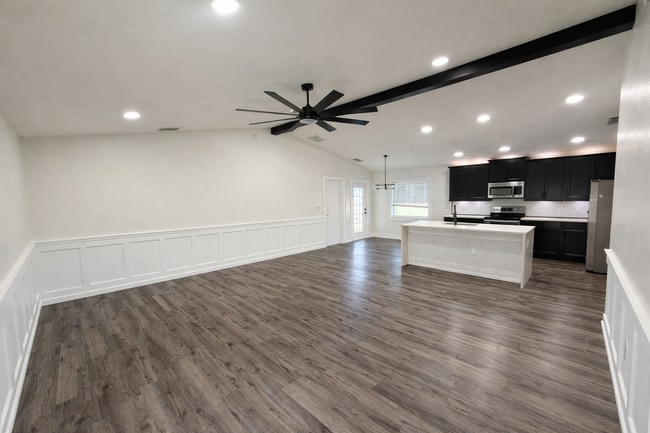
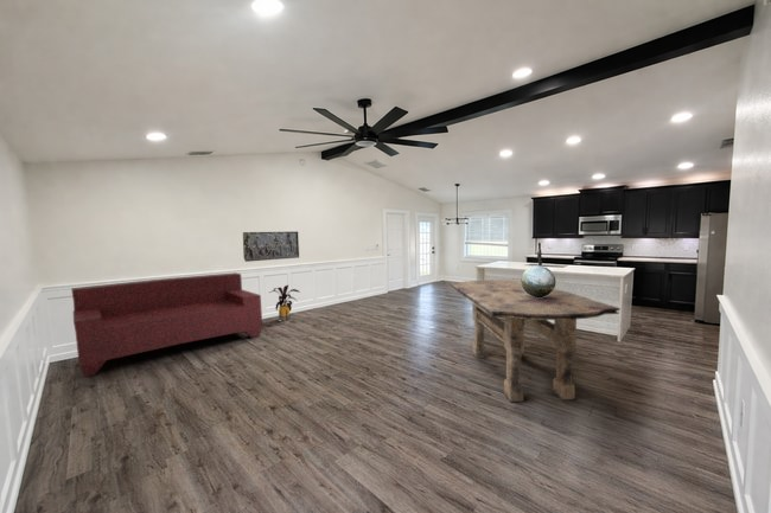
+ house plant [268,284,301,322]
+ decorative sphere [520,264,556,297]
+ dining table [448,278,622,403]
+ relief sculpture [242,230,300,263]
+ sofa [70,271,263,378]
